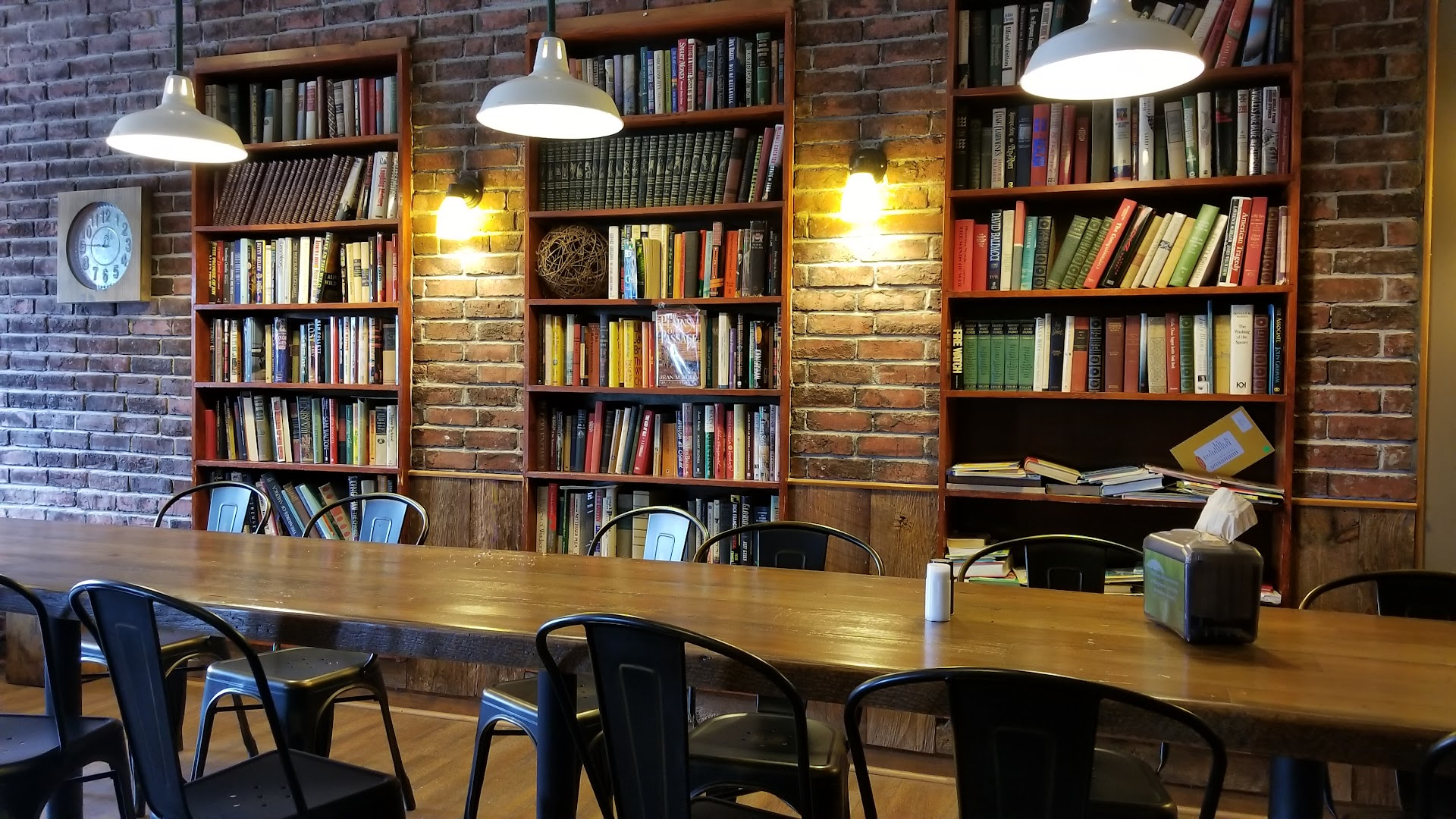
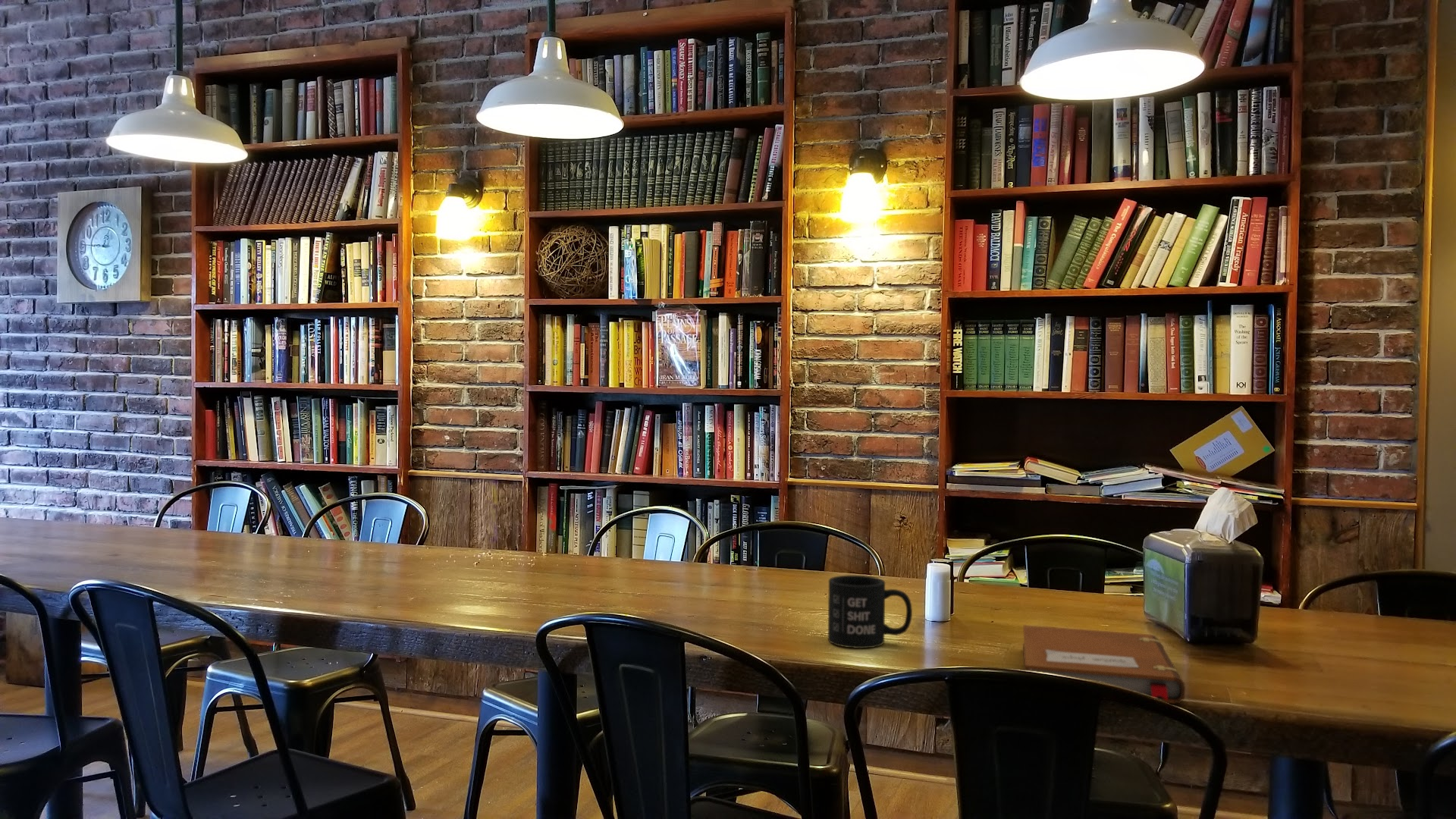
+ mug [827,575,913,649]
+ notebook [1022,624,1186,704]
